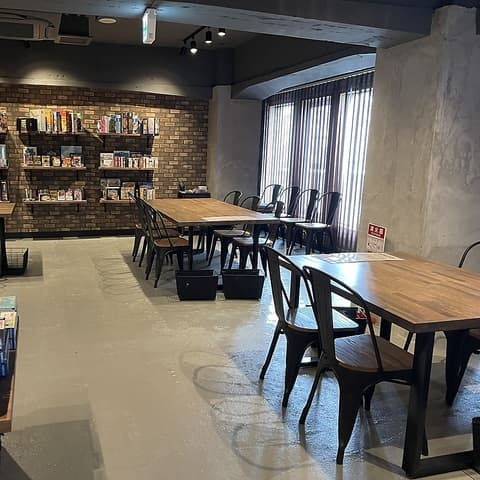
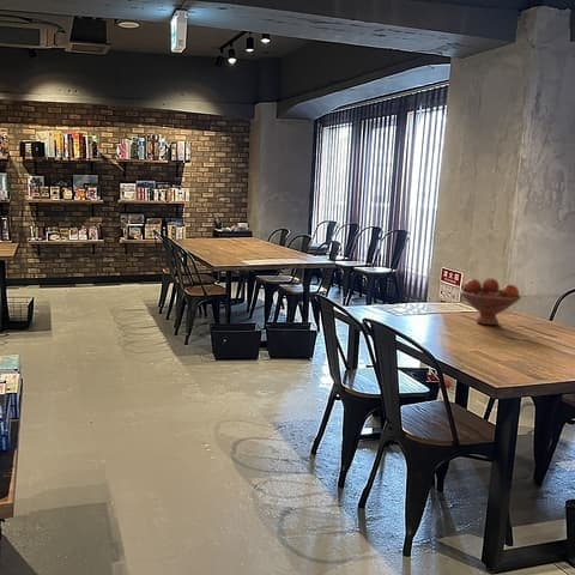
+ fruit bowl [459,277,522,326]
